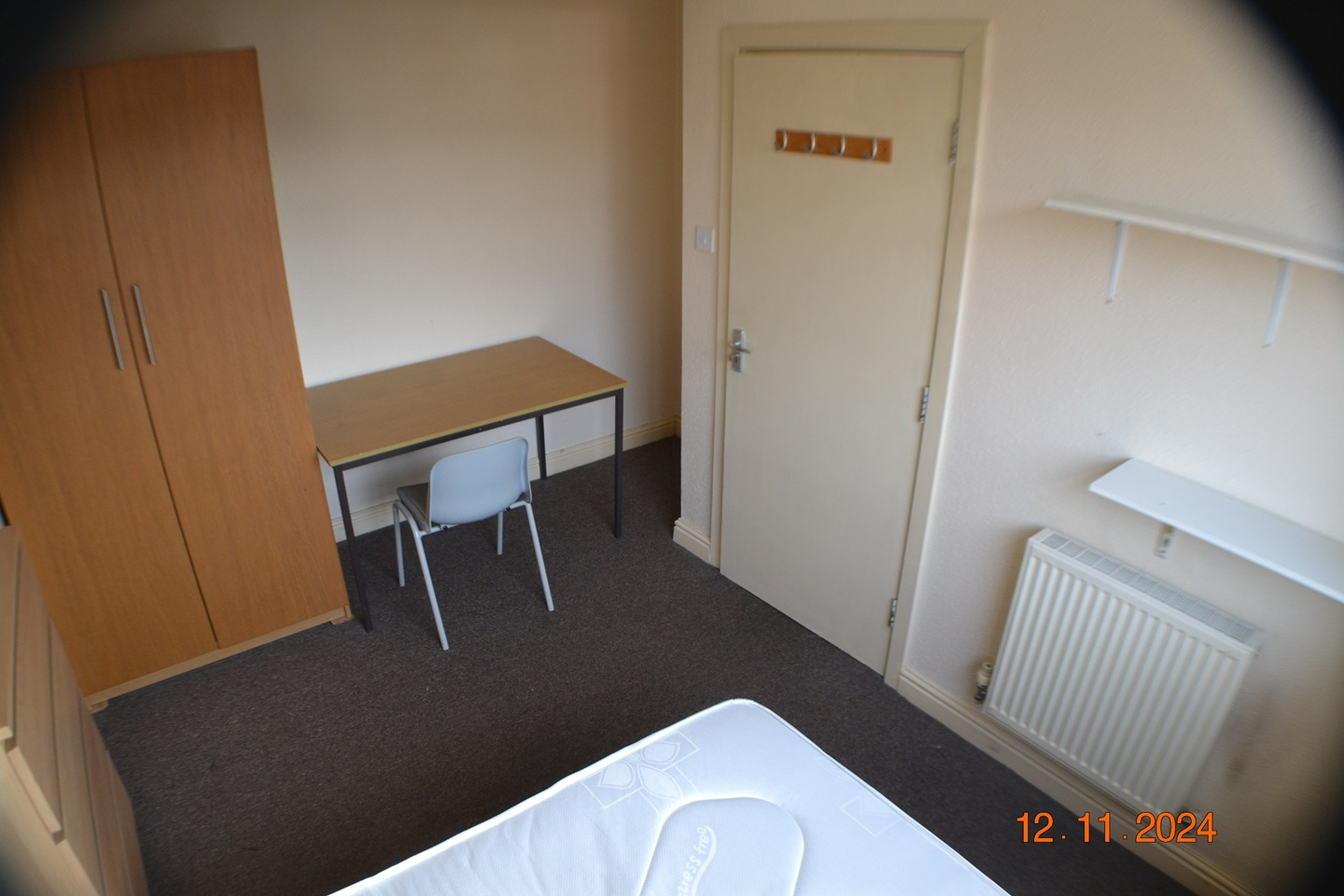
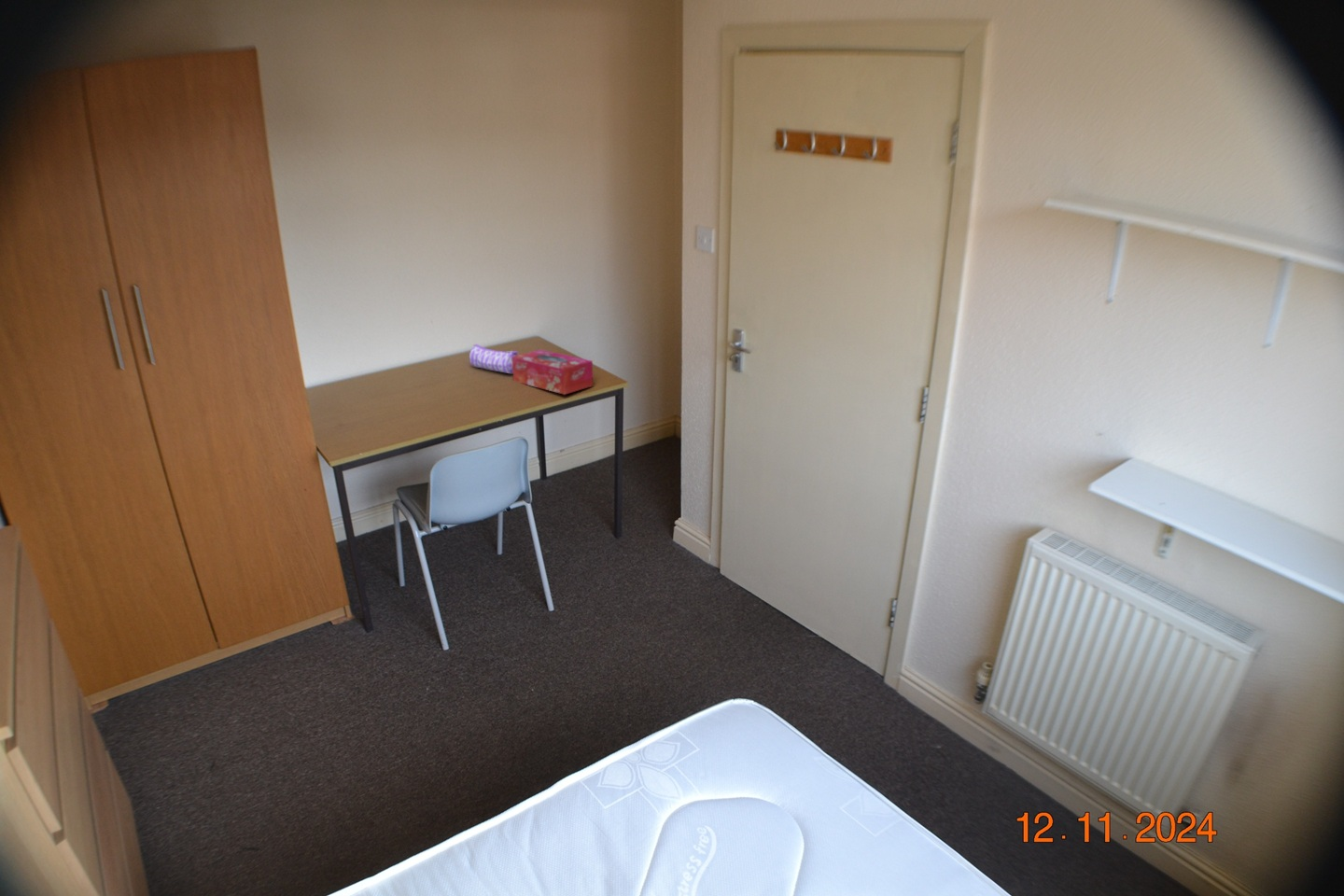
+ tissue box [512,349,594,396]
+ pencil case [469,343,519,374]
